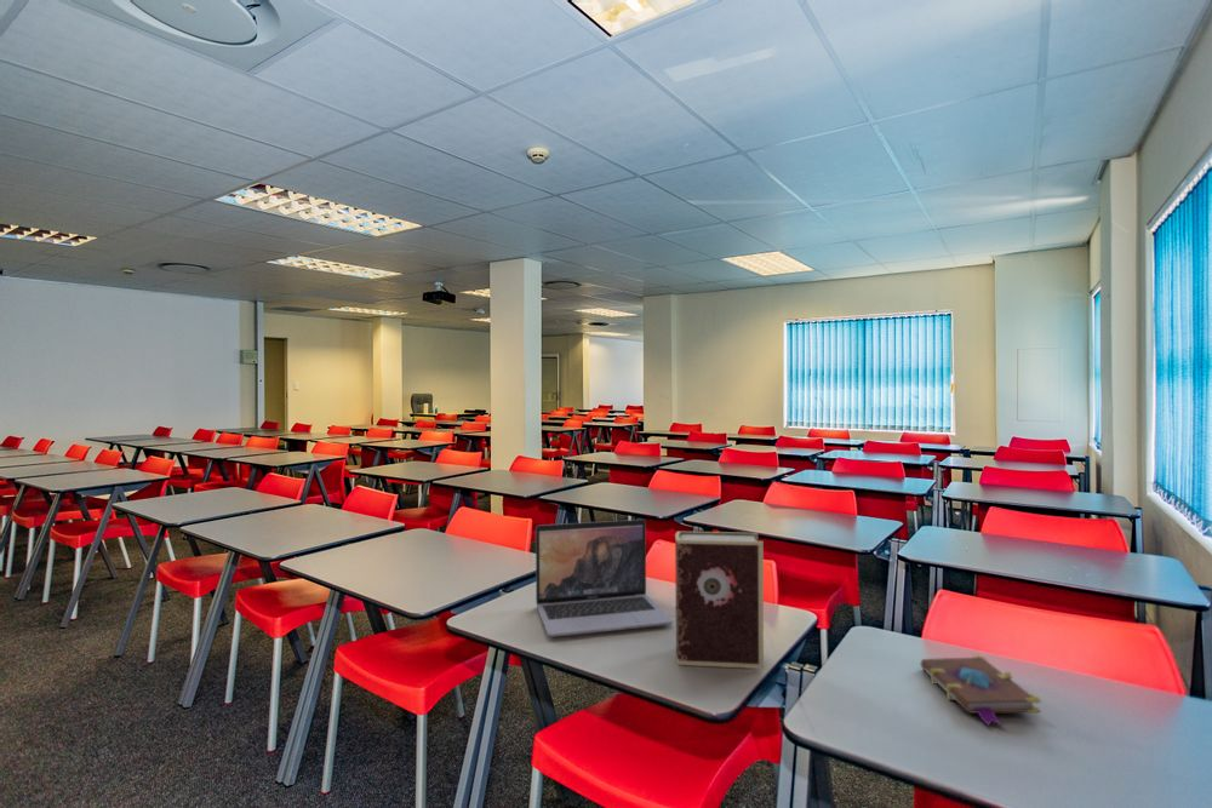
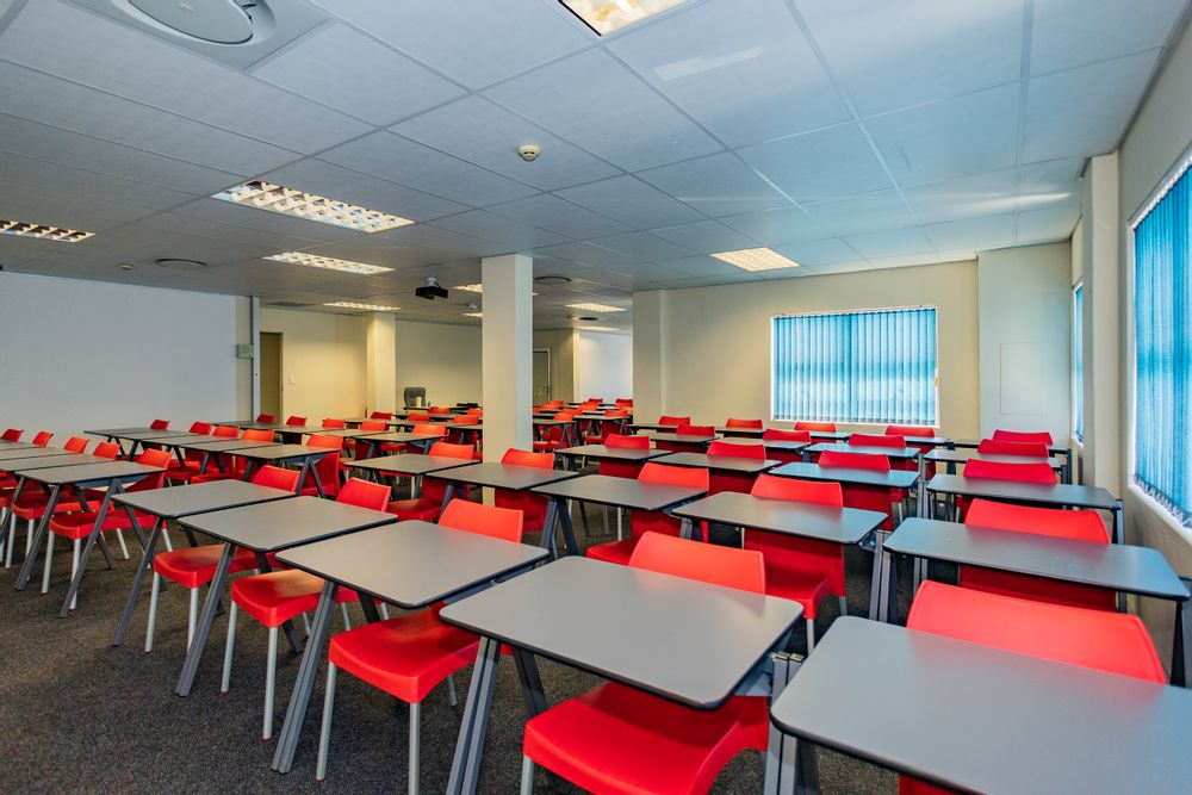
- book [674,531,765,670]
- book [919,654,1042,727]
- laptop [534,518,674,638]
